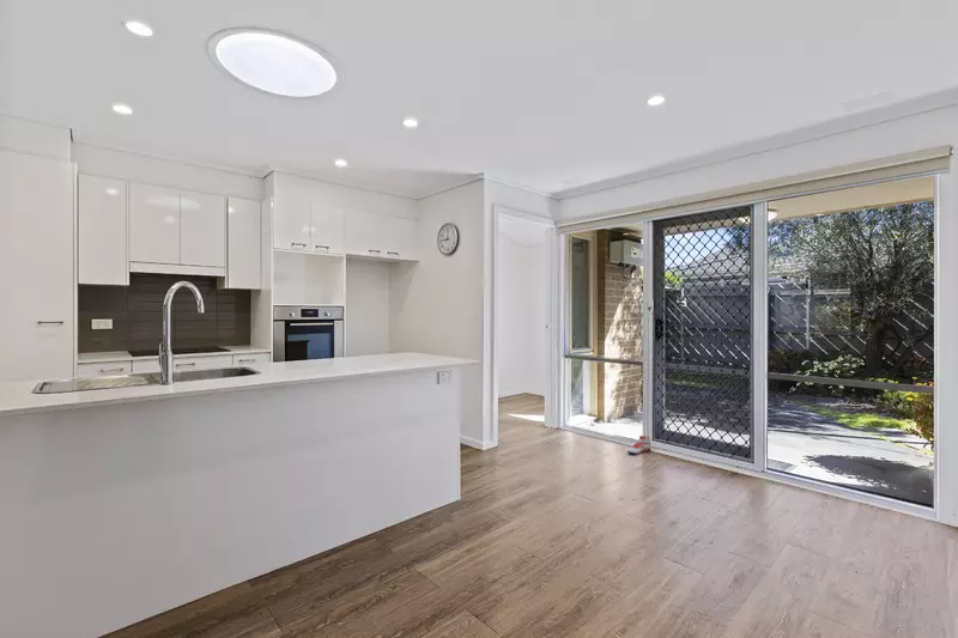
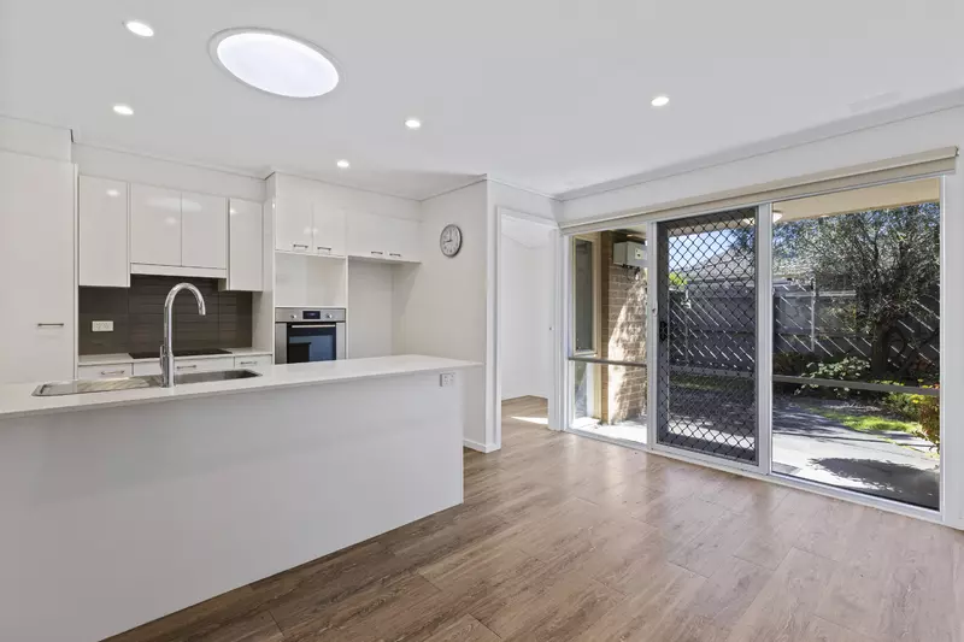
- sneaker [626,435,651,456]
